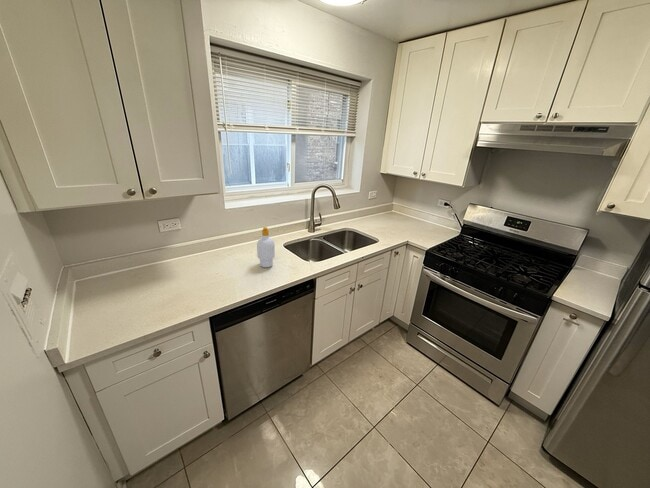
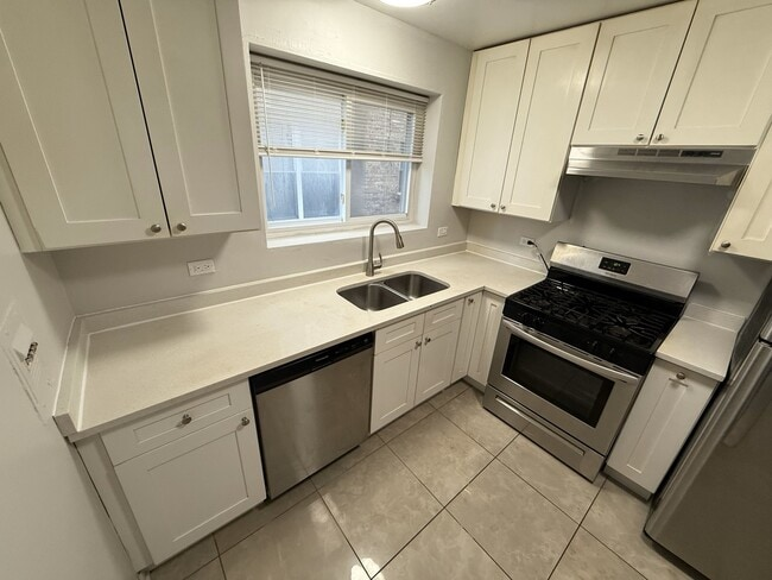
- soap bottle [256,226,276,268]
